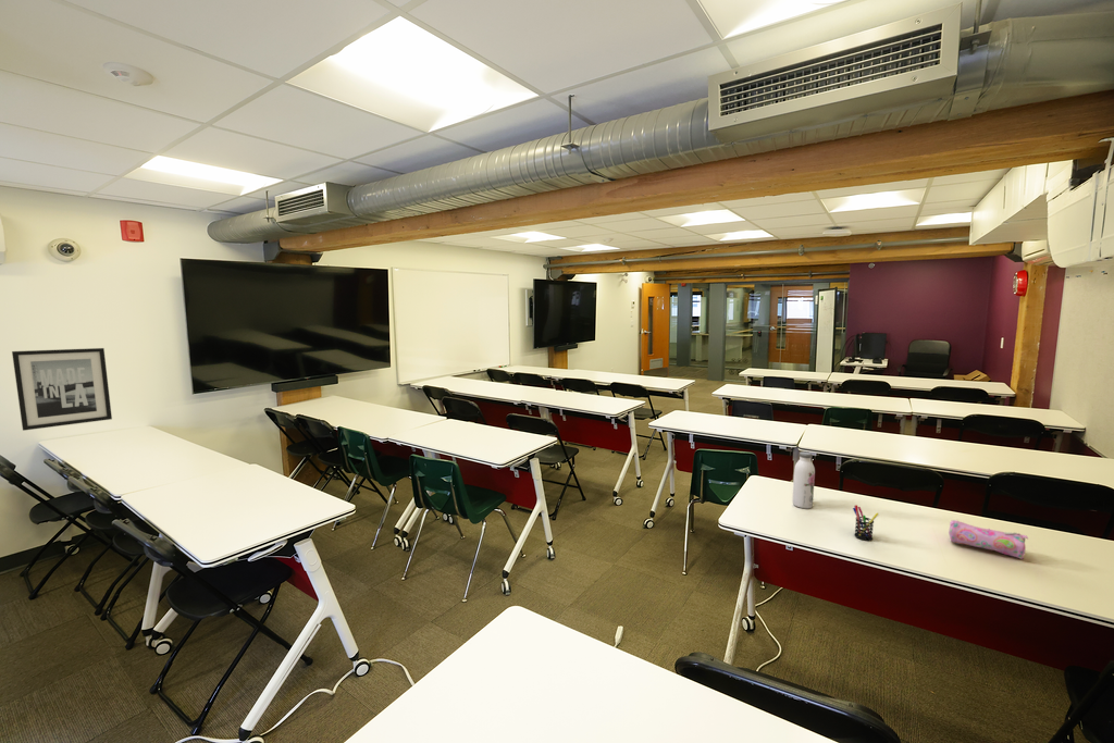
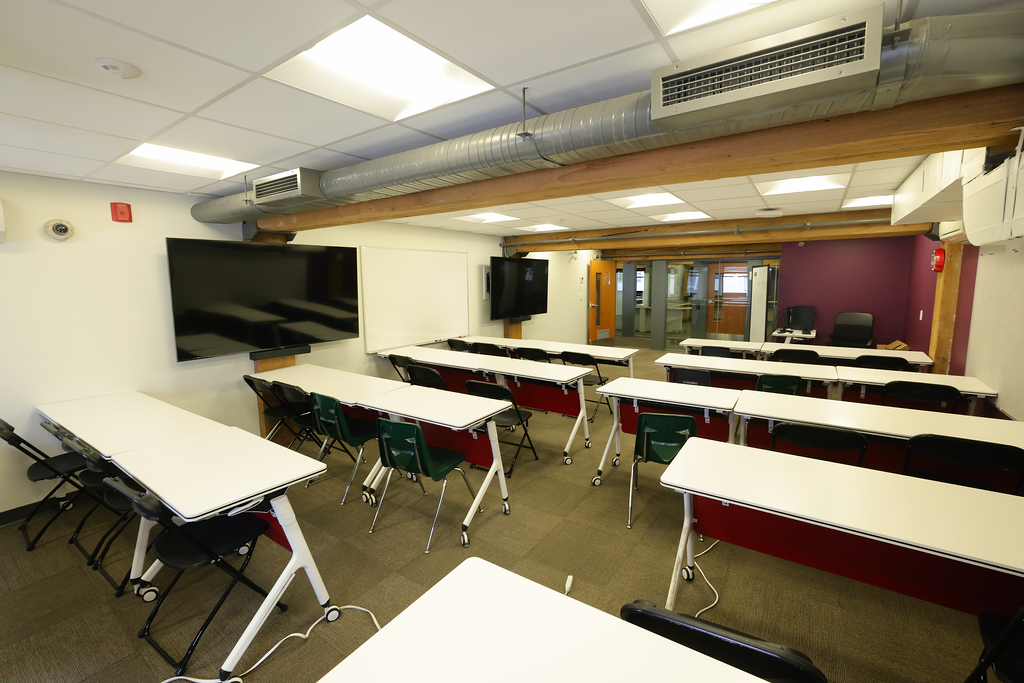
- wall art [11,347,113,432]
- pencil case [948,519,1029,560]
- water bottle [792,450,816,509]
- pen holder [852,504,879,542]
